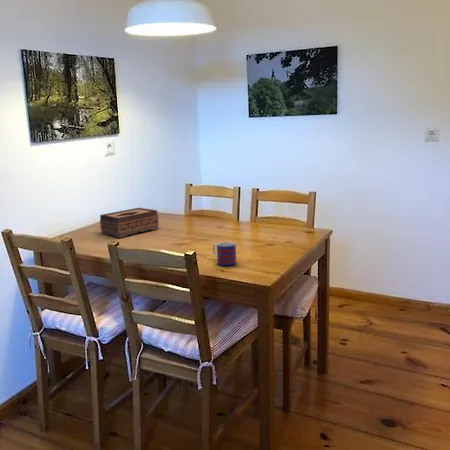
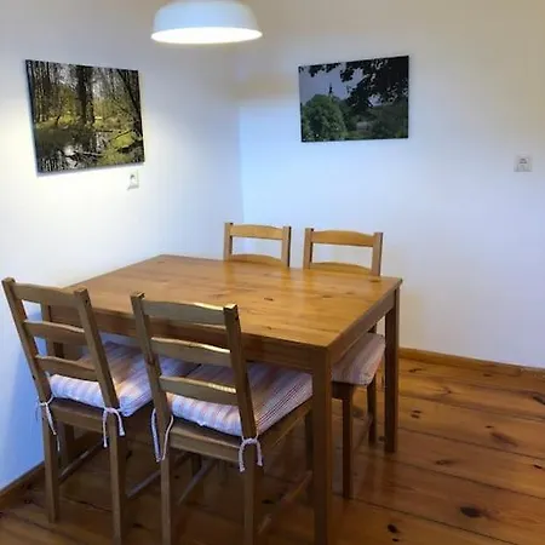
- mug [211,241,237,267]
- tissue box [99,207,160,239]
